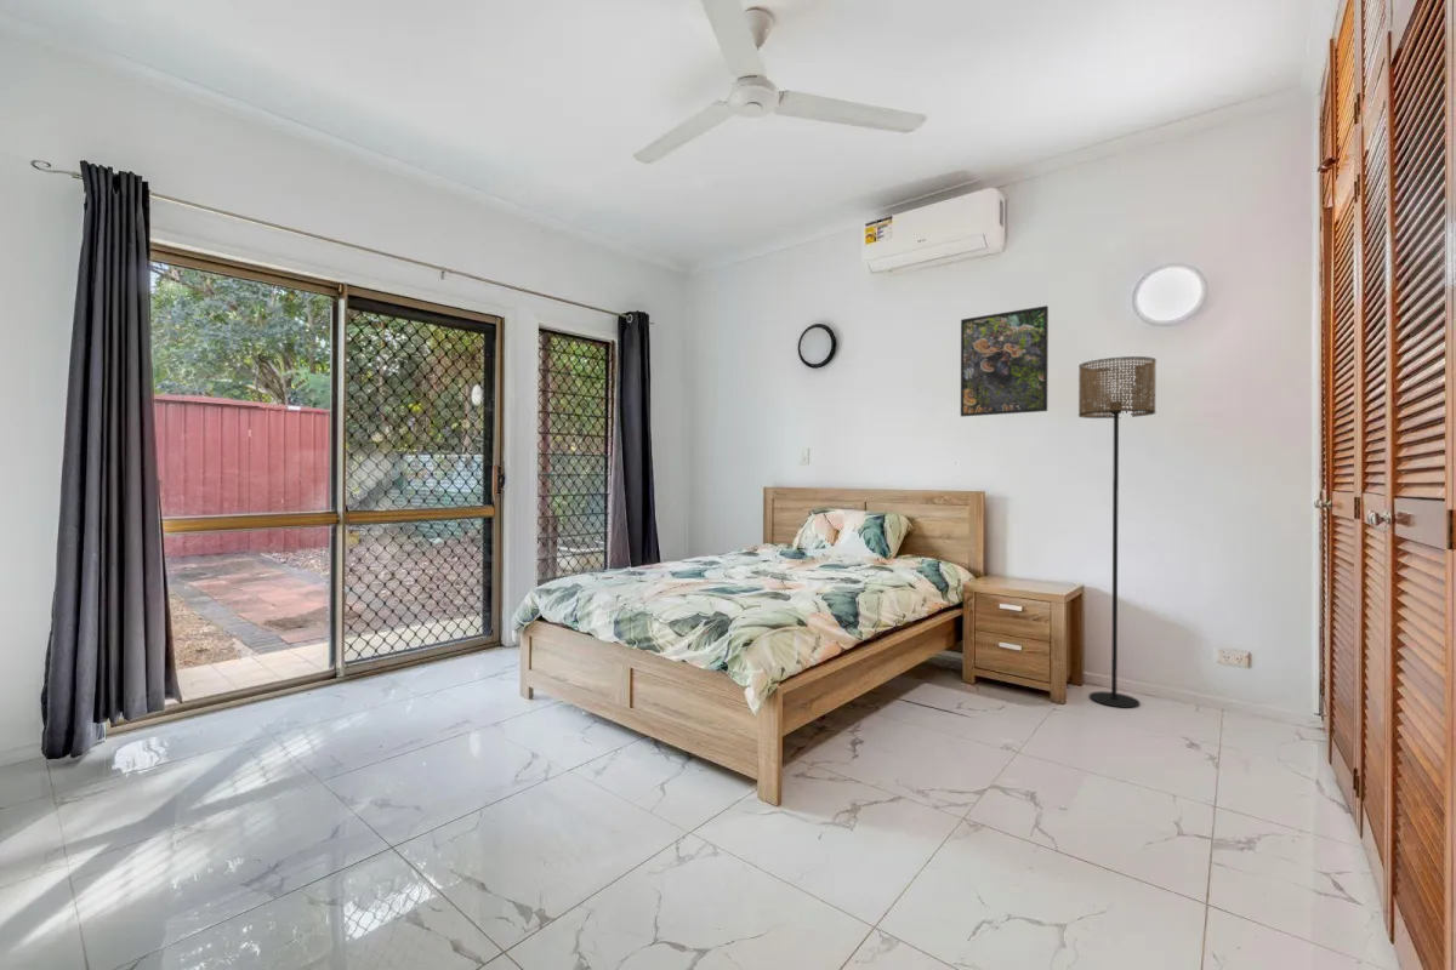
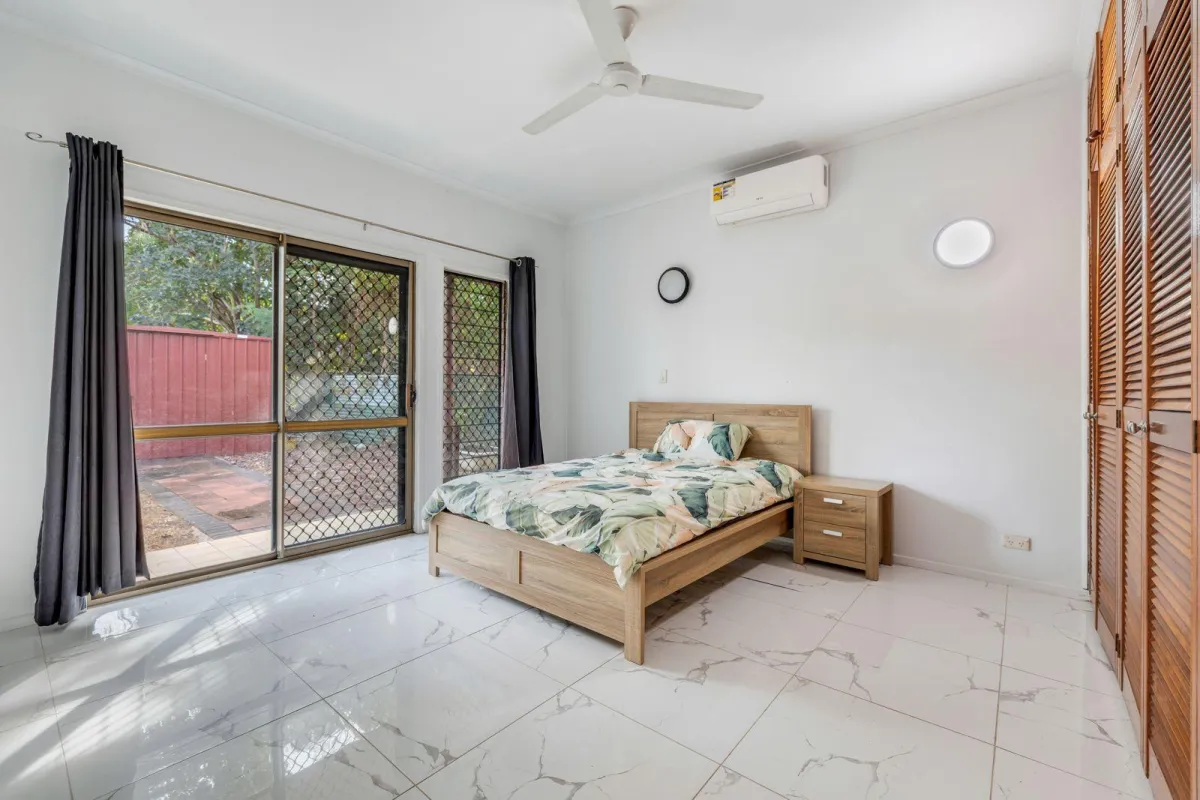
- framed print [960,304,1050,417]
- floor lamp [1077,355,1158,709]
